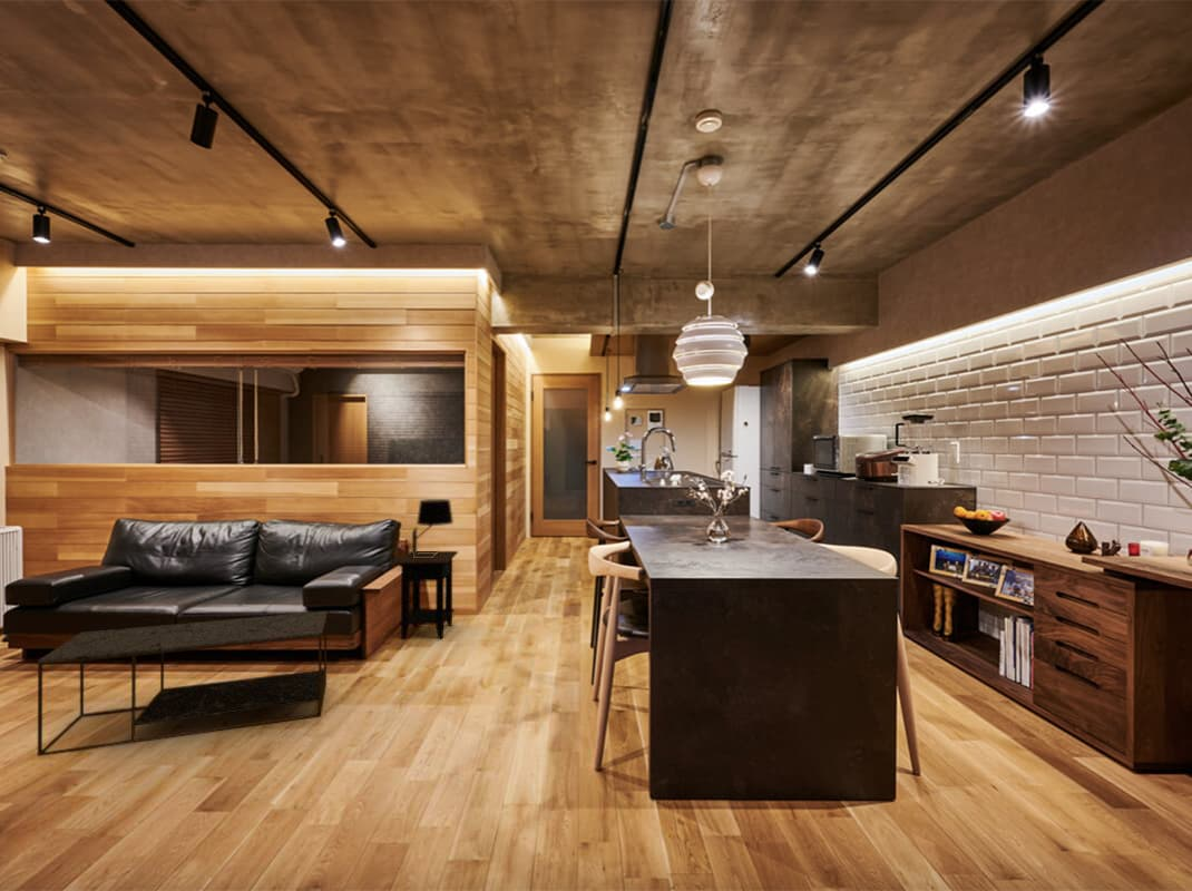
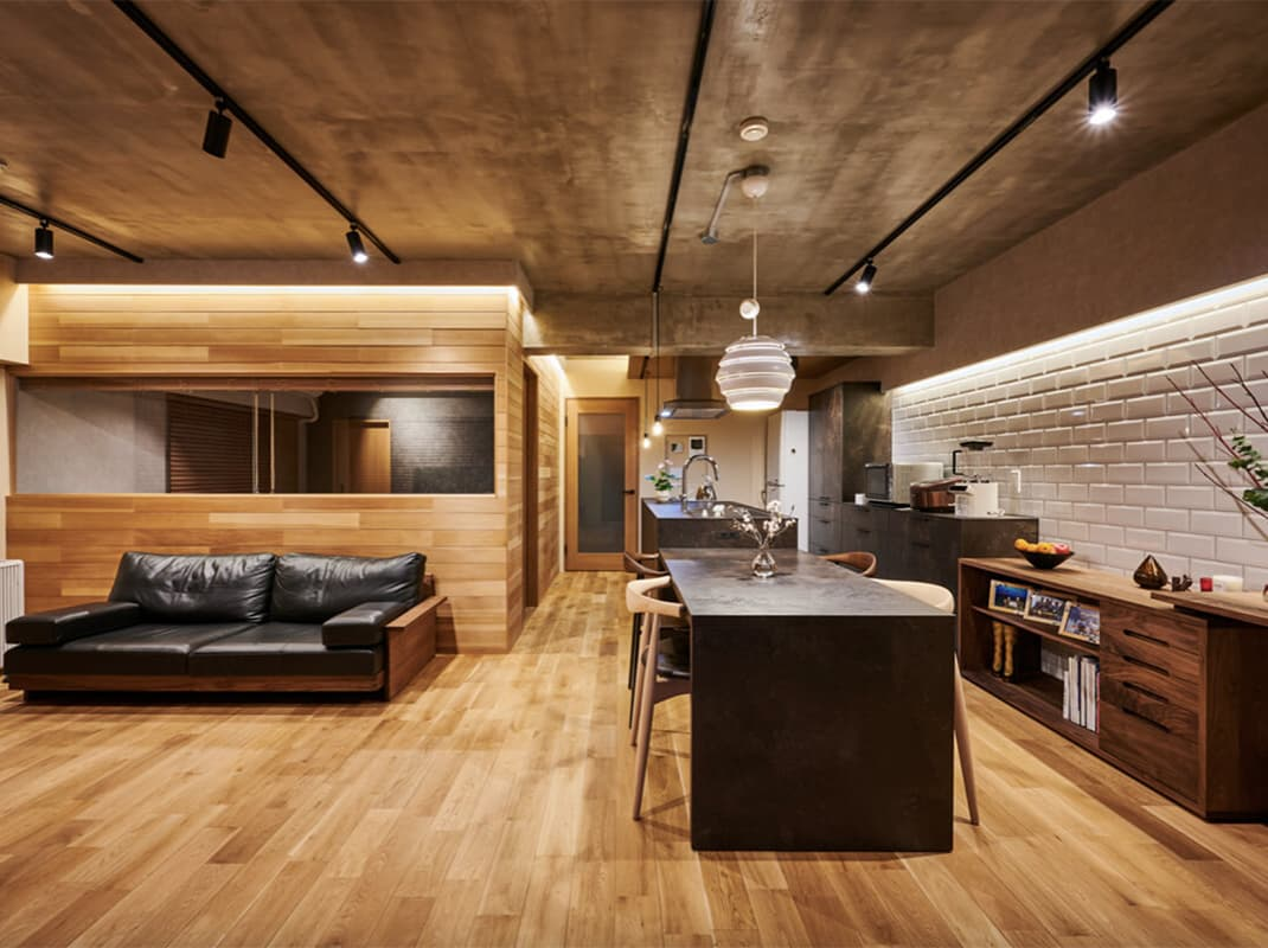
- table lamp [411,498,455,558]
- side table [394,550,459,640]
- coffee table [37,610,328,757]
